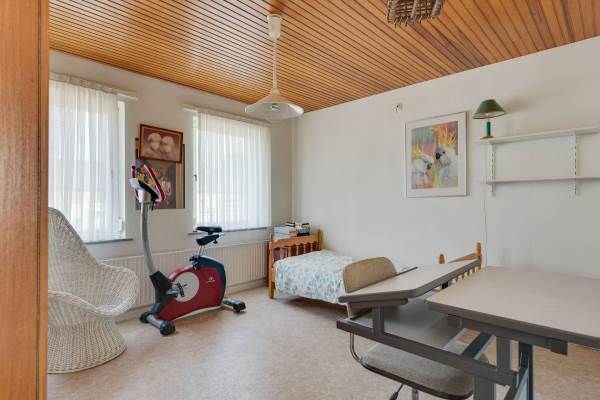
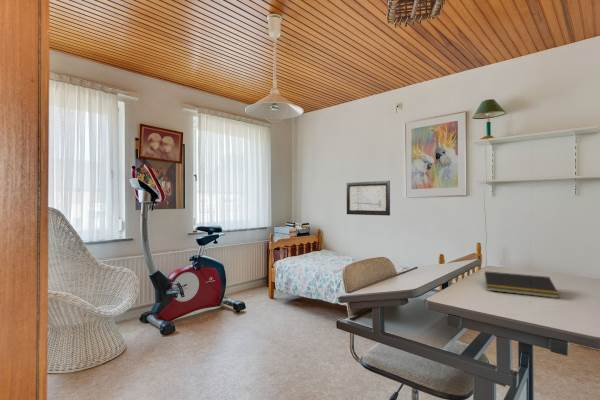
+ notepad [482,270,560,299]
+ wall art [346,180,391,217]
